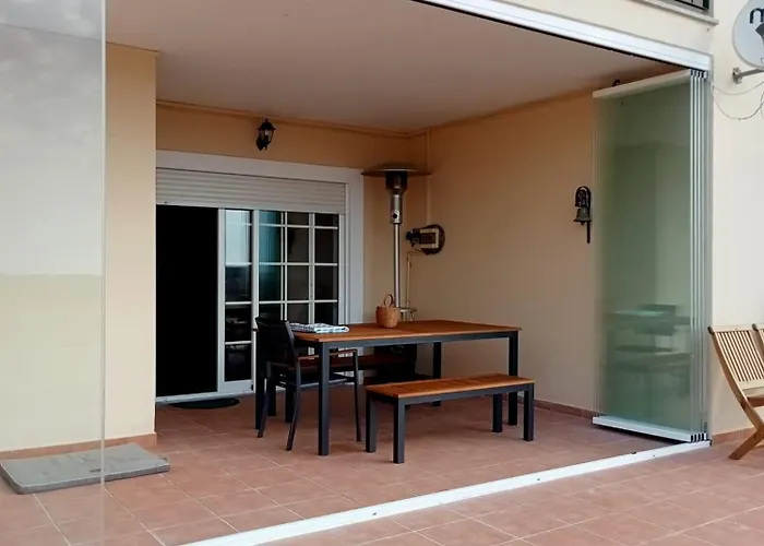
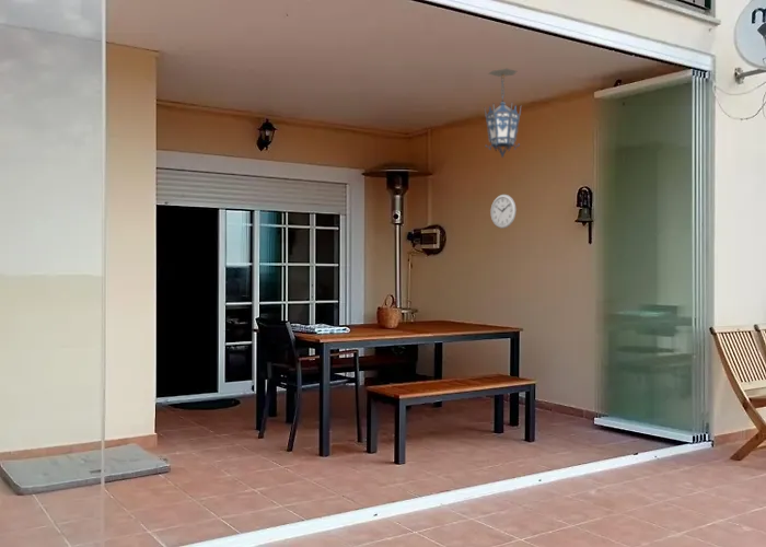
+ hanging lantern [484,68,522,159]
+ wall clock [489,194,518,230]
